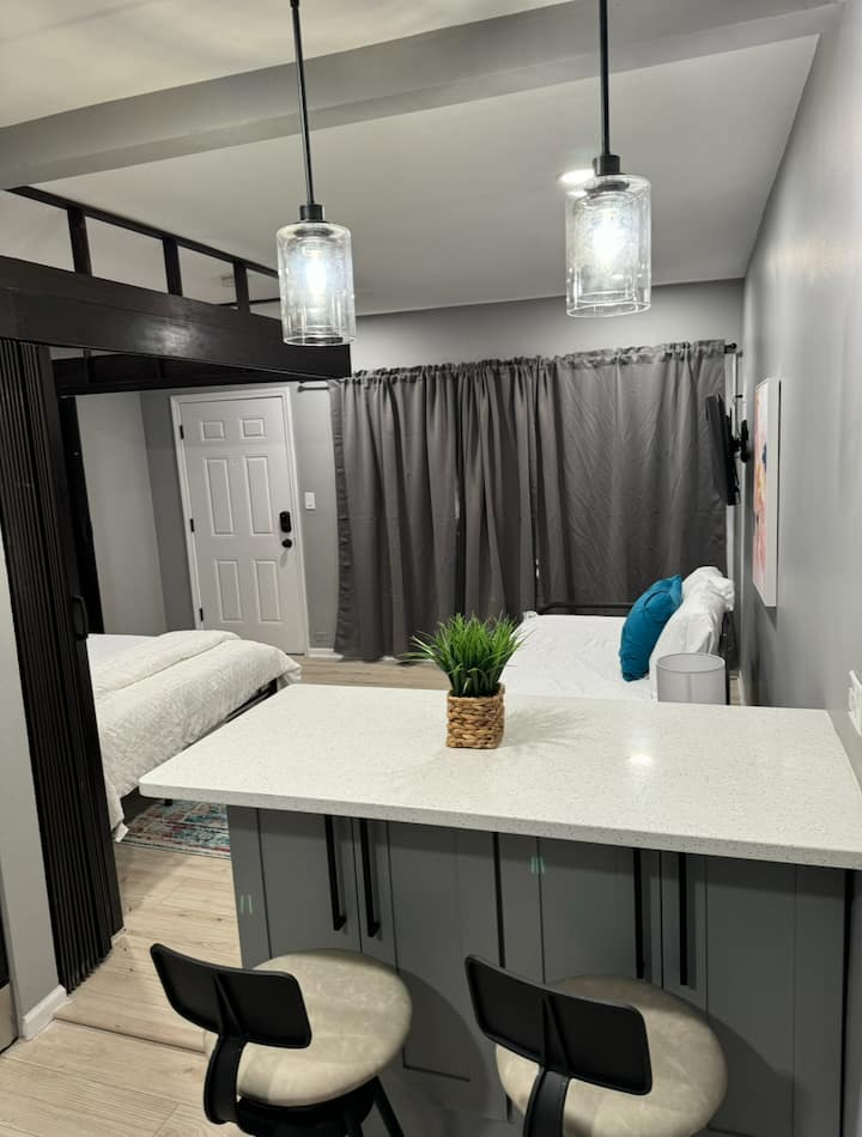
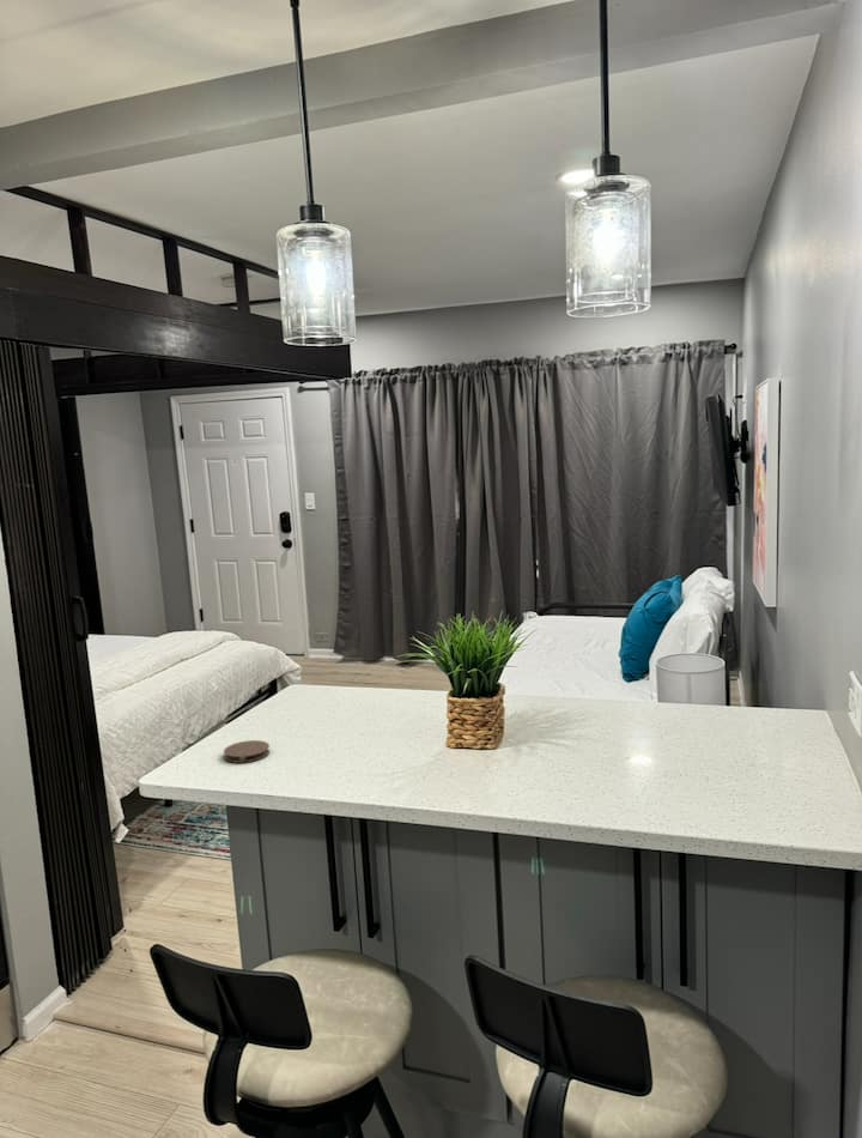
+ coaster [223,739,271,764]
